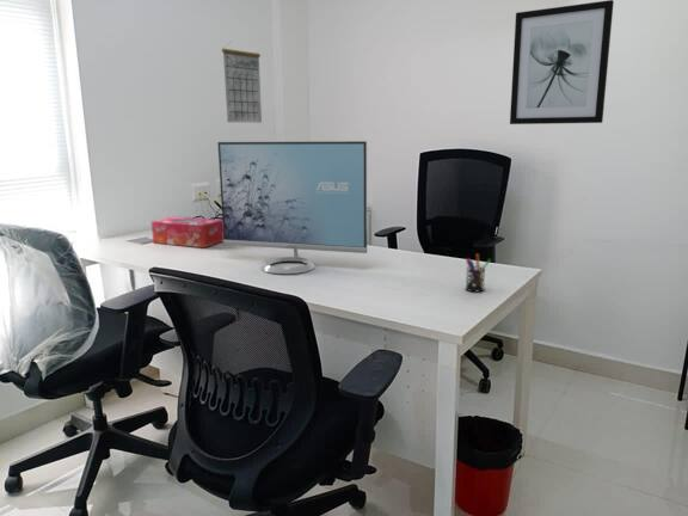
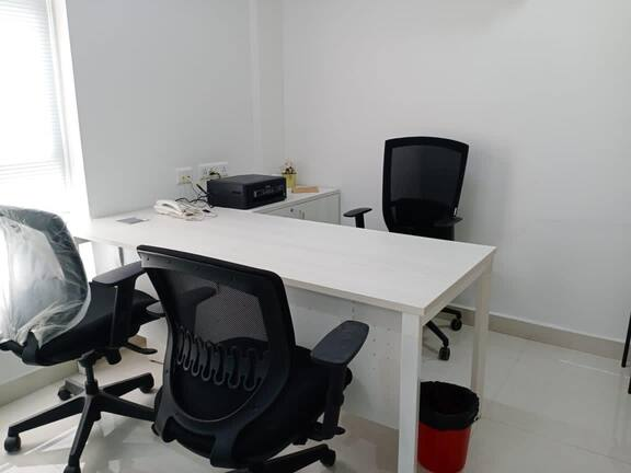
- wall art [509,0,615,125]
- monitor [216,140,368,275]
- pen holder [465,253,492,293]
- calendar [221,42,263,124]
- tissue box [150,215,223,248]
